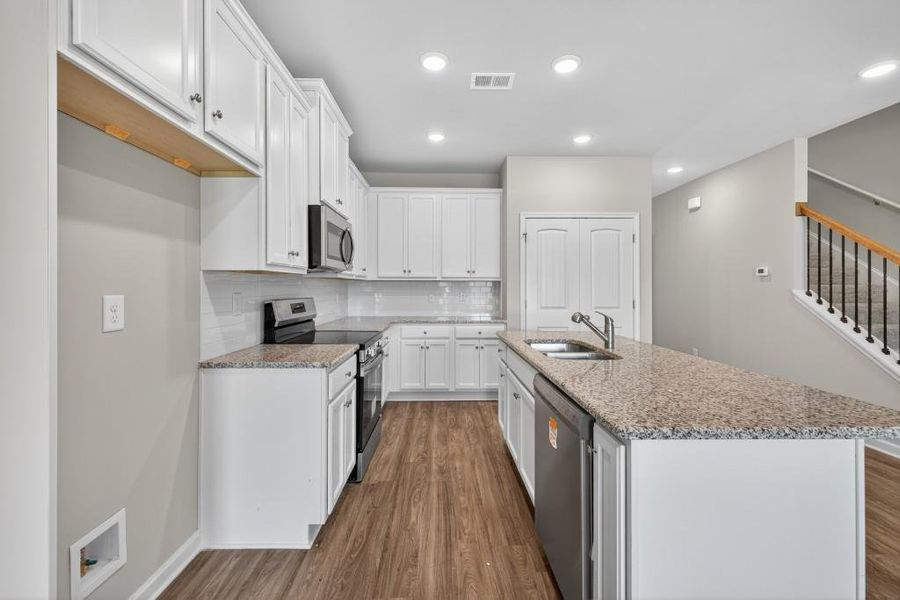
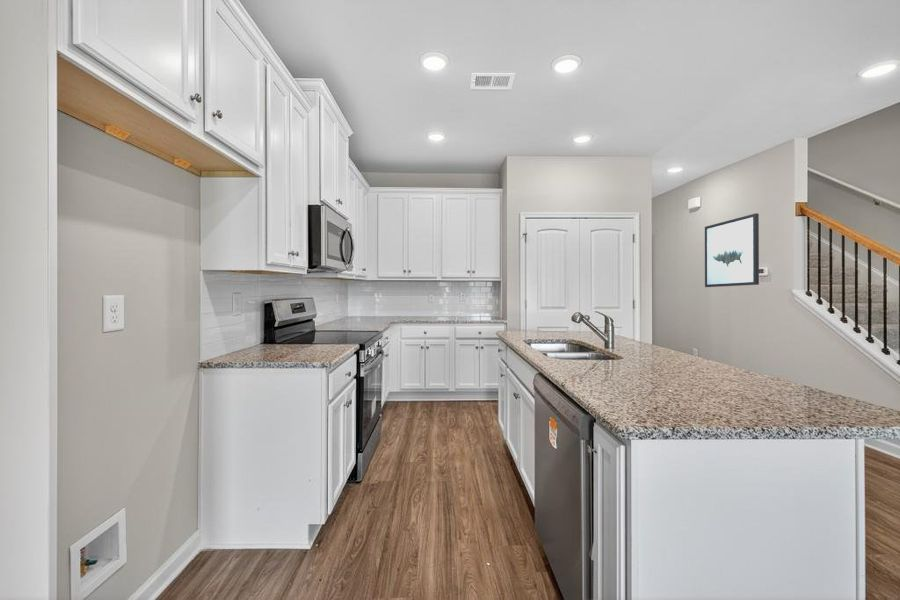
+ wall art [704,212,760,288]
